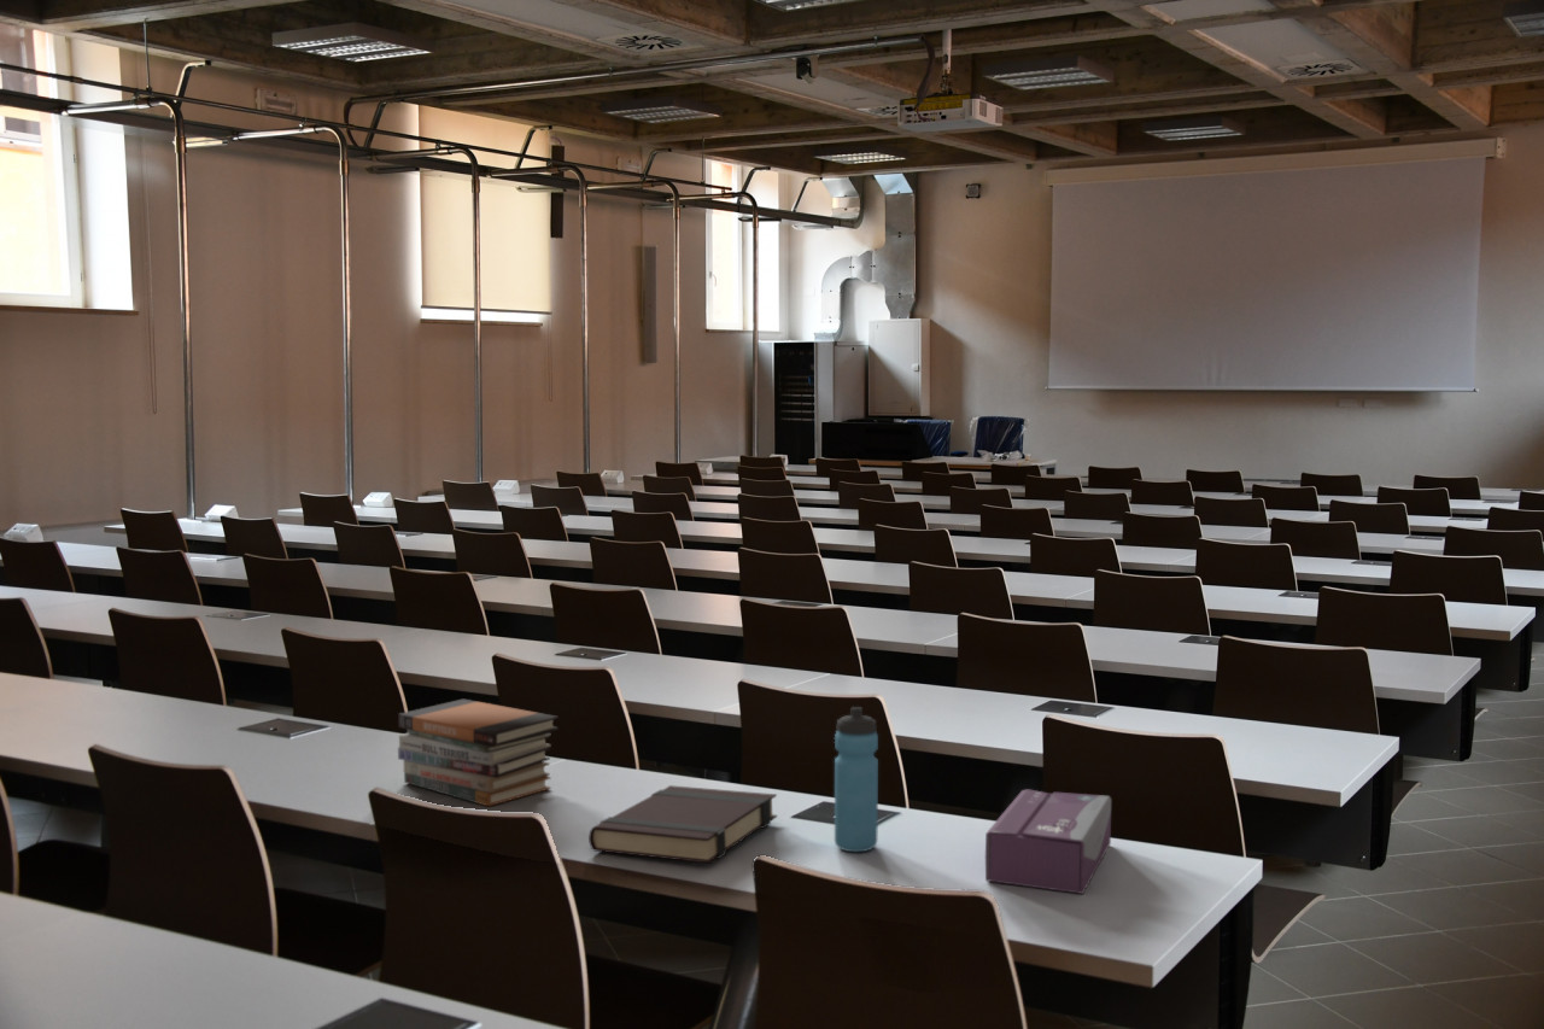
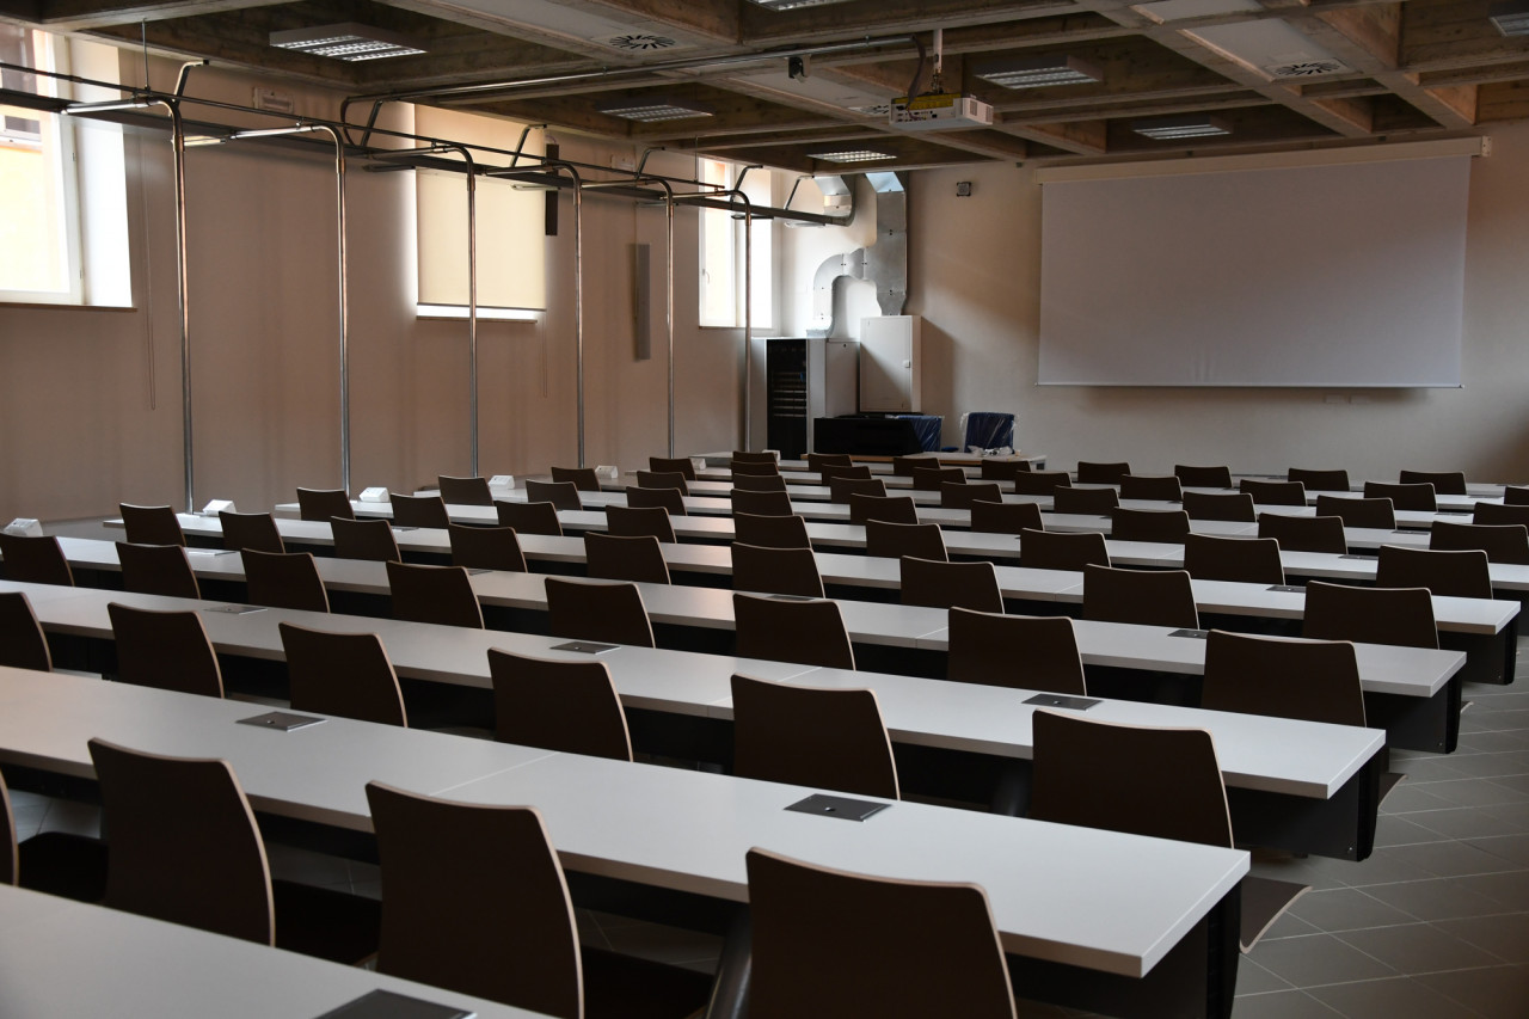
- book stack [397,698,560,808]
- book [587,784,778,865]
- water bottle [834,706,879,853]
- tissue box [984,788,1112,895]
